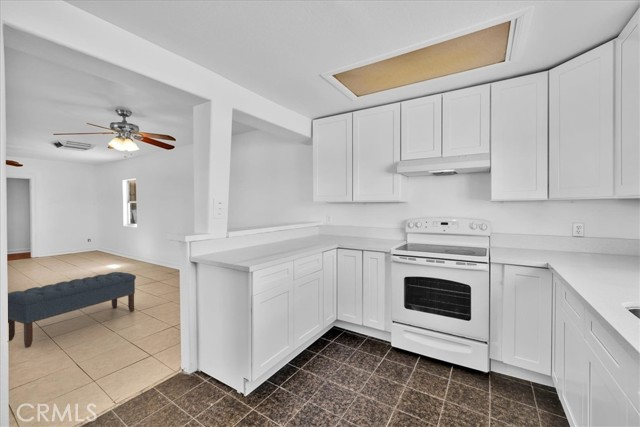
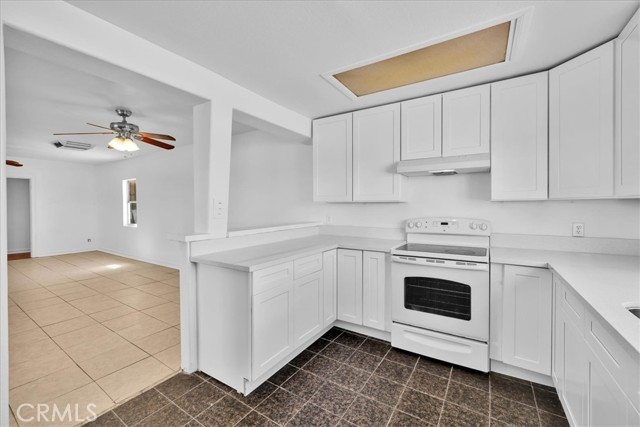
- bench [7,271,137,349]
